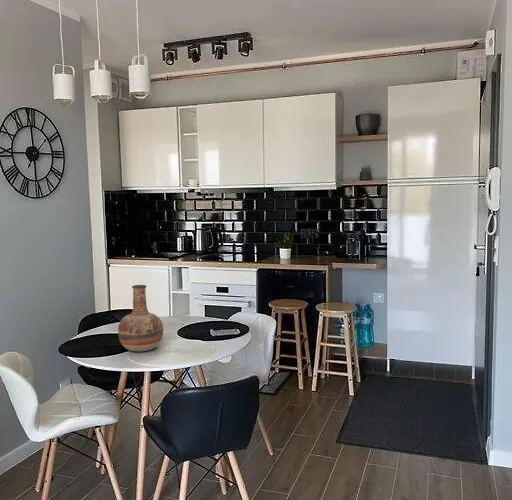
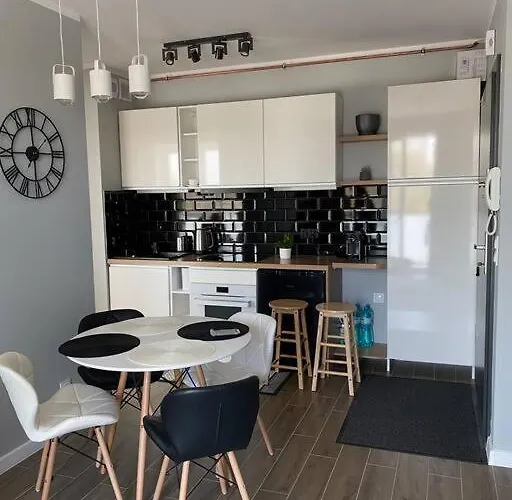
- vase [117,284,164,353]
